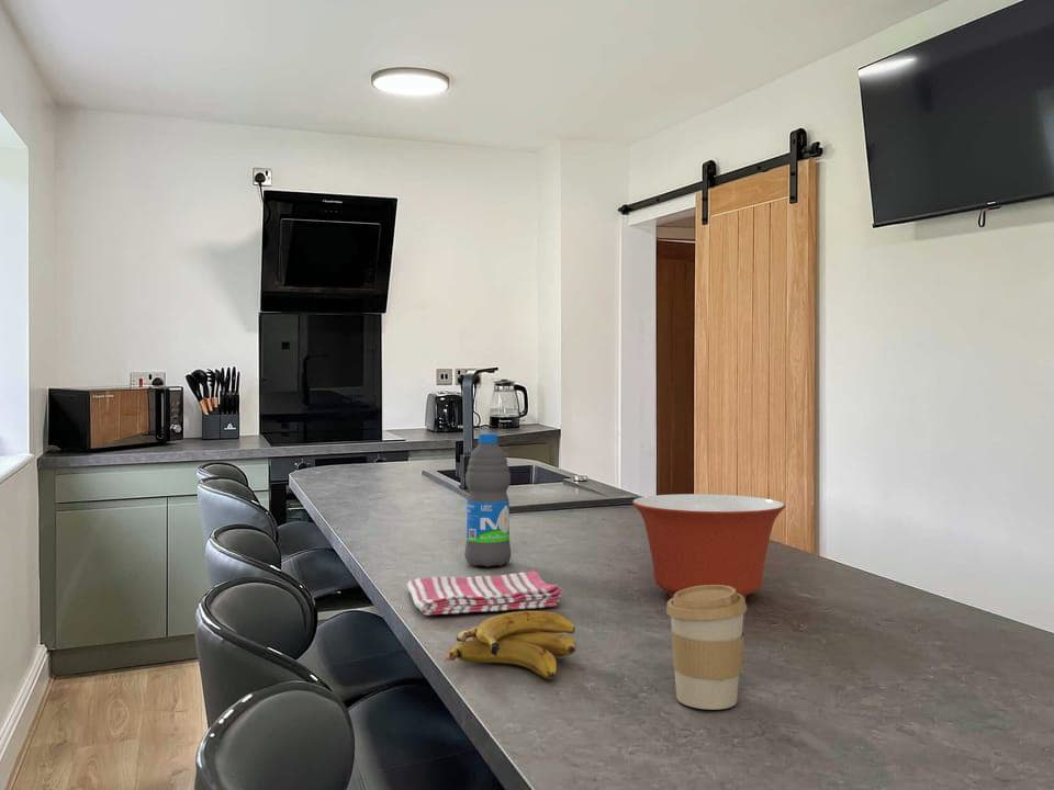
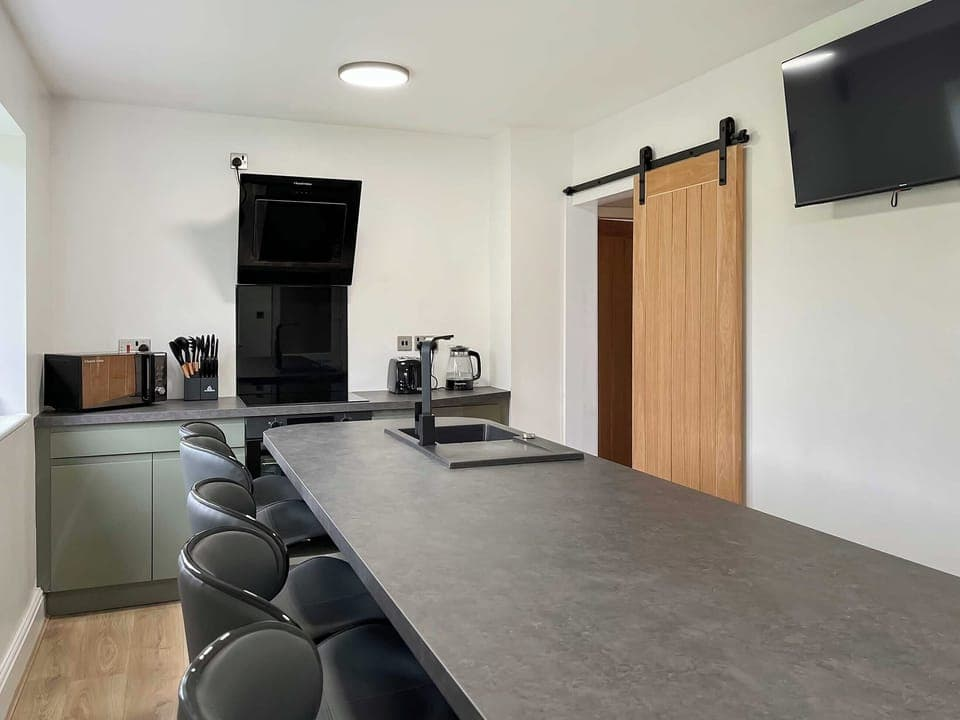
- mixing bowl [631,493,786,601]
- water bottle [464,432,512,568]
- banana [444,610,576,680]
- dish towel [406,569,563,617]
- coffee cup [665,585,748,711]
